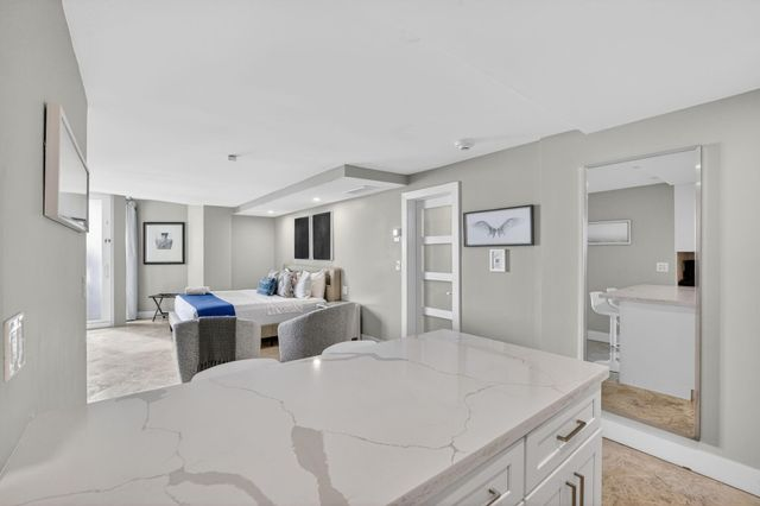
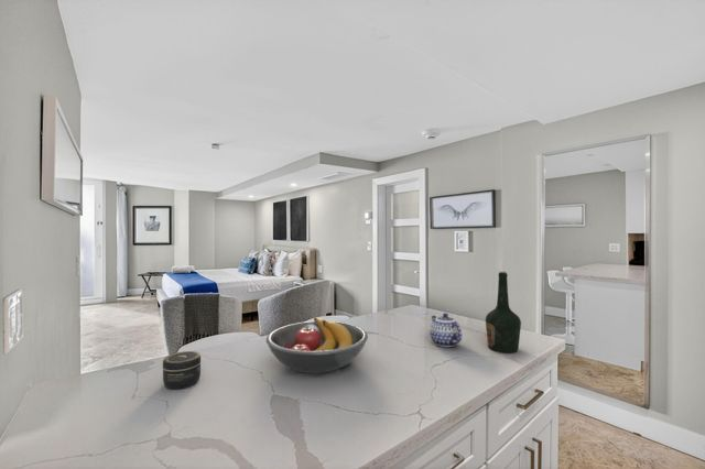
+ fruit bowl [265,316,369,374]
+ jar [162,350,203,391]
+ teapot [429,313,464,348]
+ bottle [485,271,522,355]
